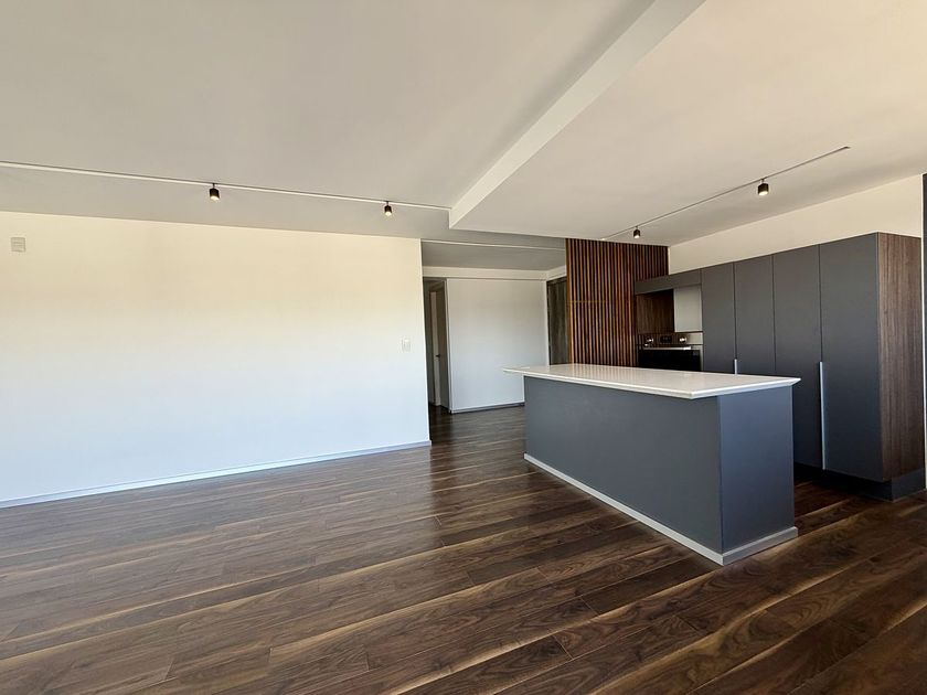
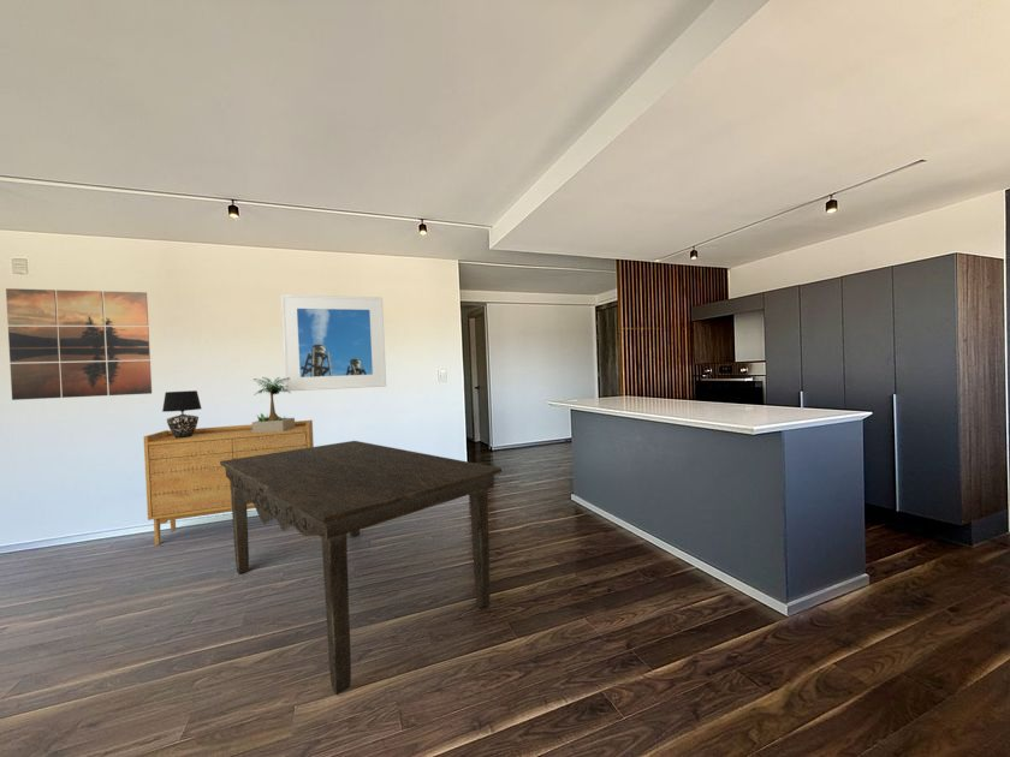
+ sideboard [142,418,315,547]
+ wall art [5,287,153,401]
+ potted plant [251,376,296,433]
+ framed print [280,293,387,392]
+ table lamp [161,389,202,439]
+ dining table [220,440,503,696]
